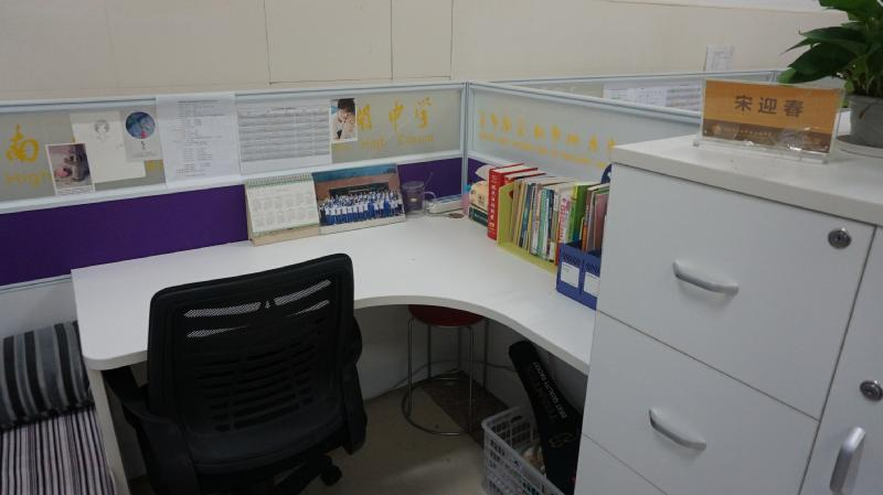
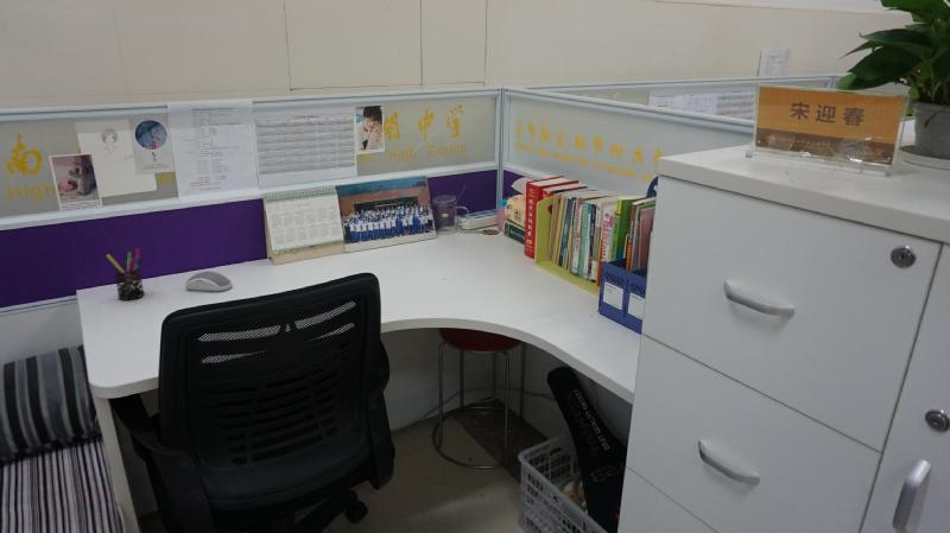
+ pen holder [106,247,146,300]
+ computer mouse [184,271,233,292]
